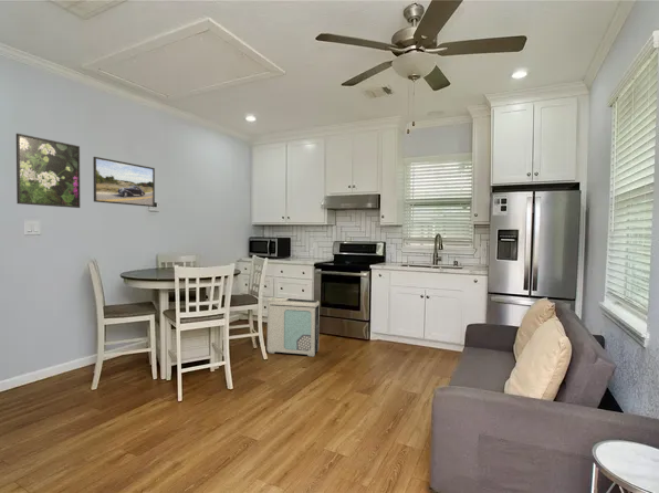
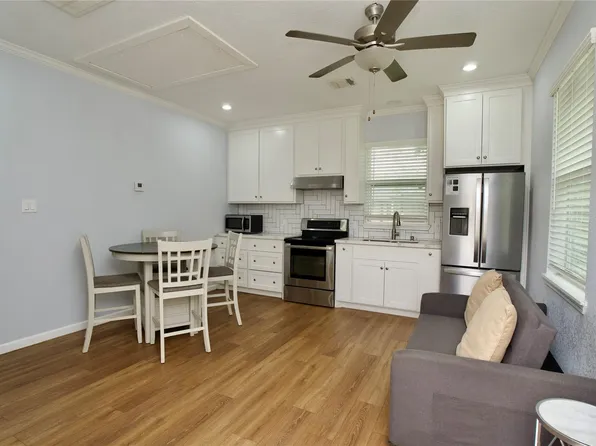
- air purifier [266,296,321,358]
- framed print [92,156,156,208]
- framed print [15,133,81,209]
